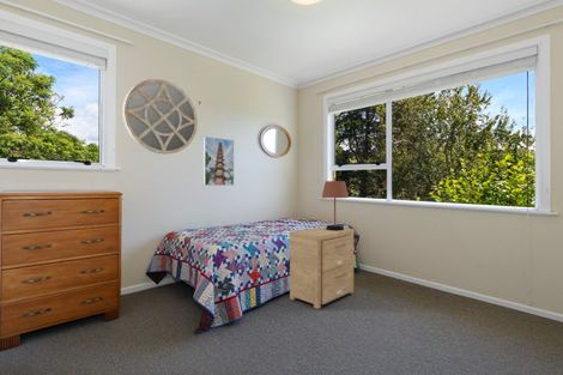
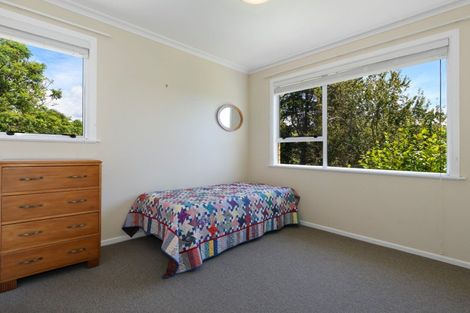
- side table [289,225,356,310]
- home mirror [121,78,199,155]
- table lamp [321,176,350,231]
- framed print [202,135,235,187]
